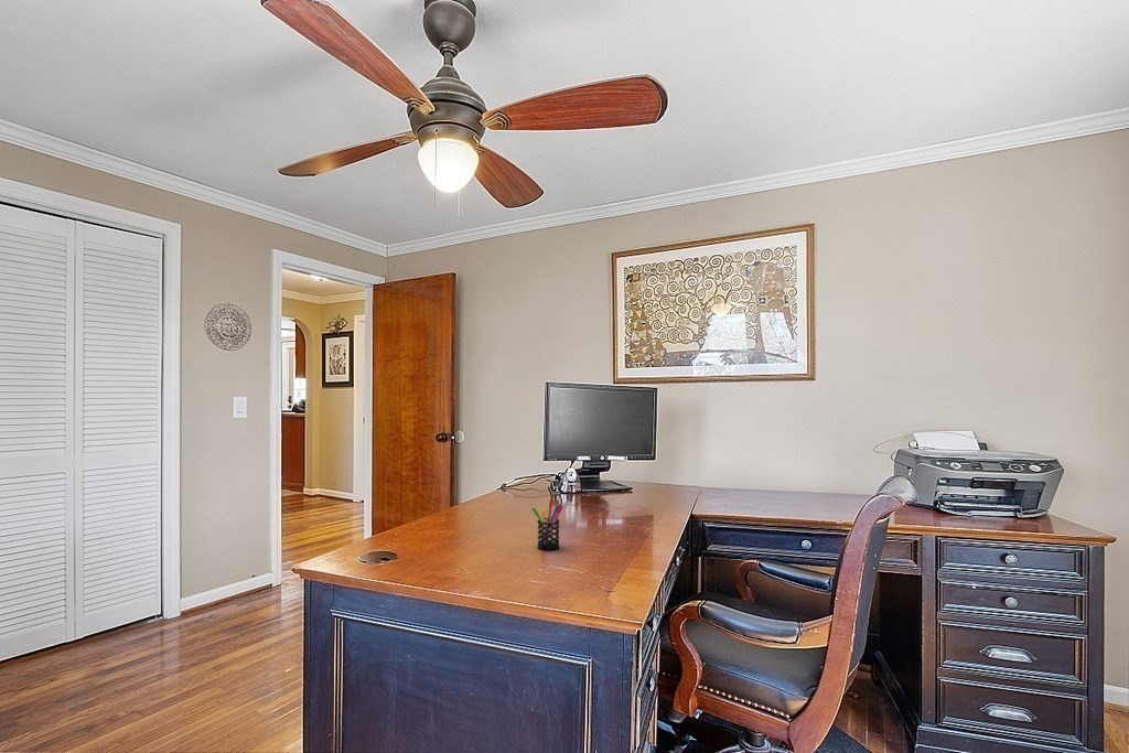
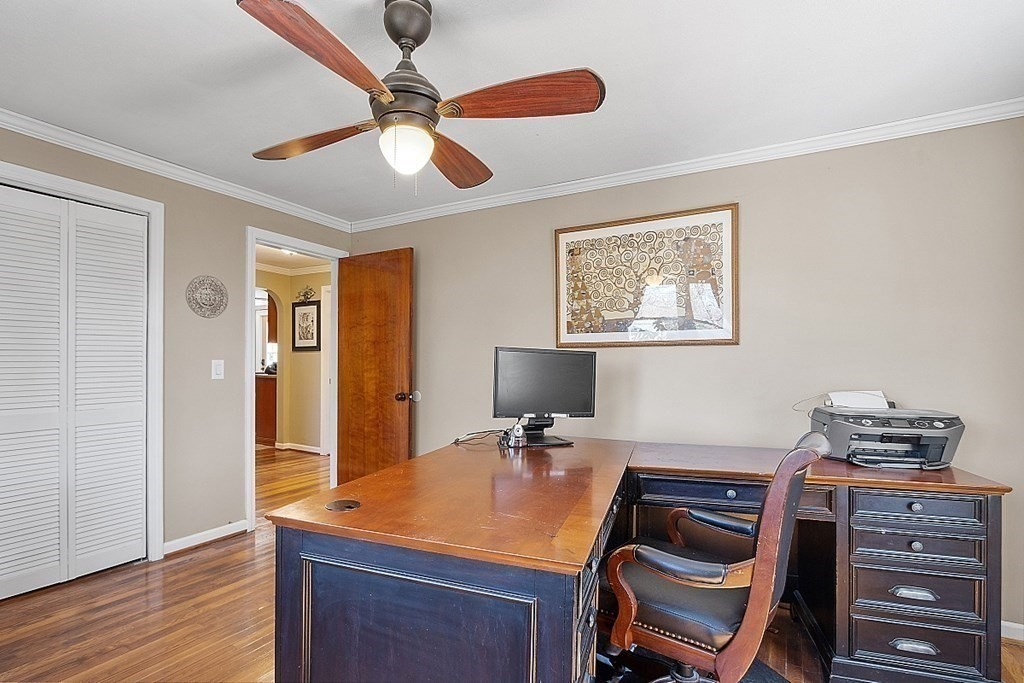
- pen holder [531,498,563,551]
